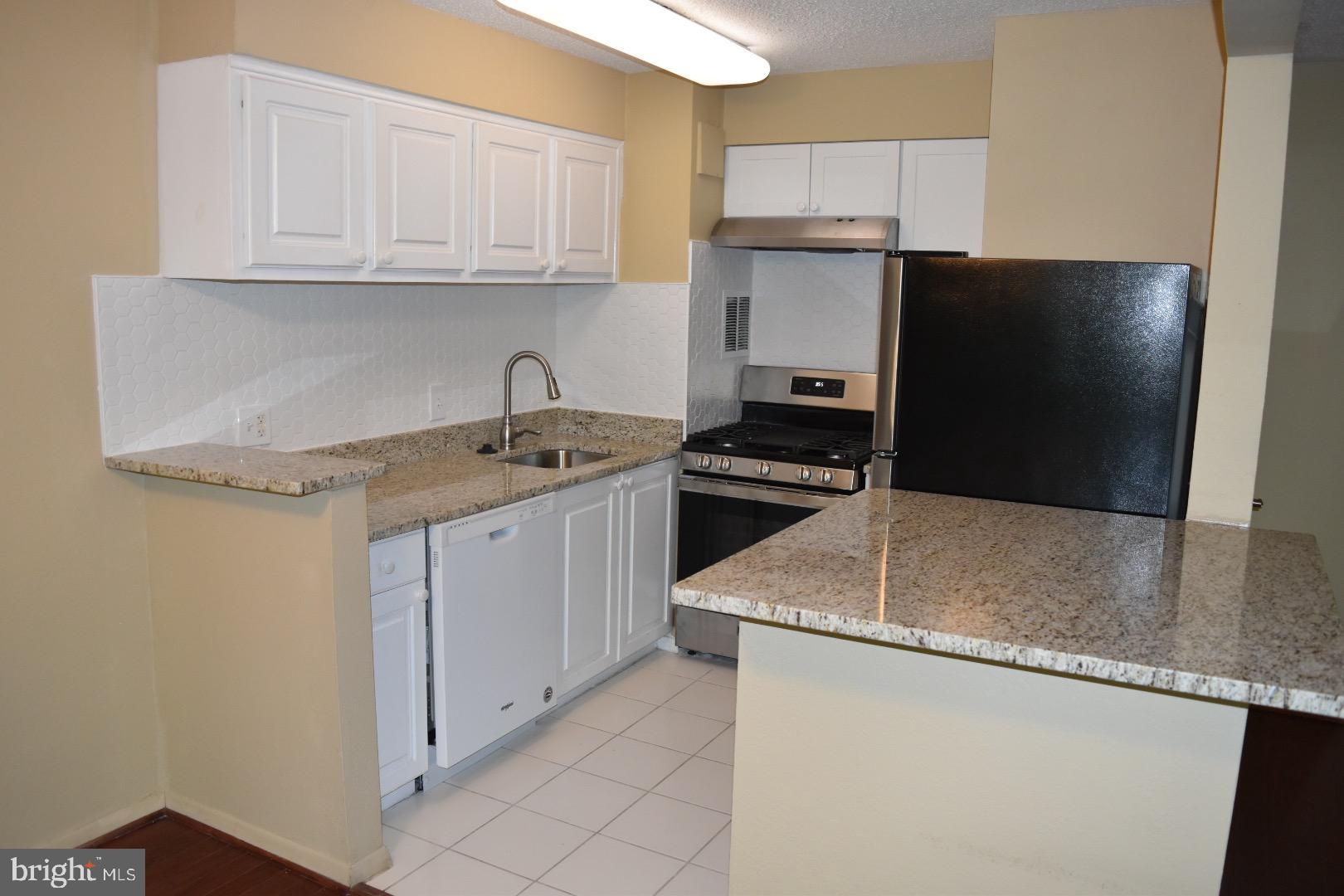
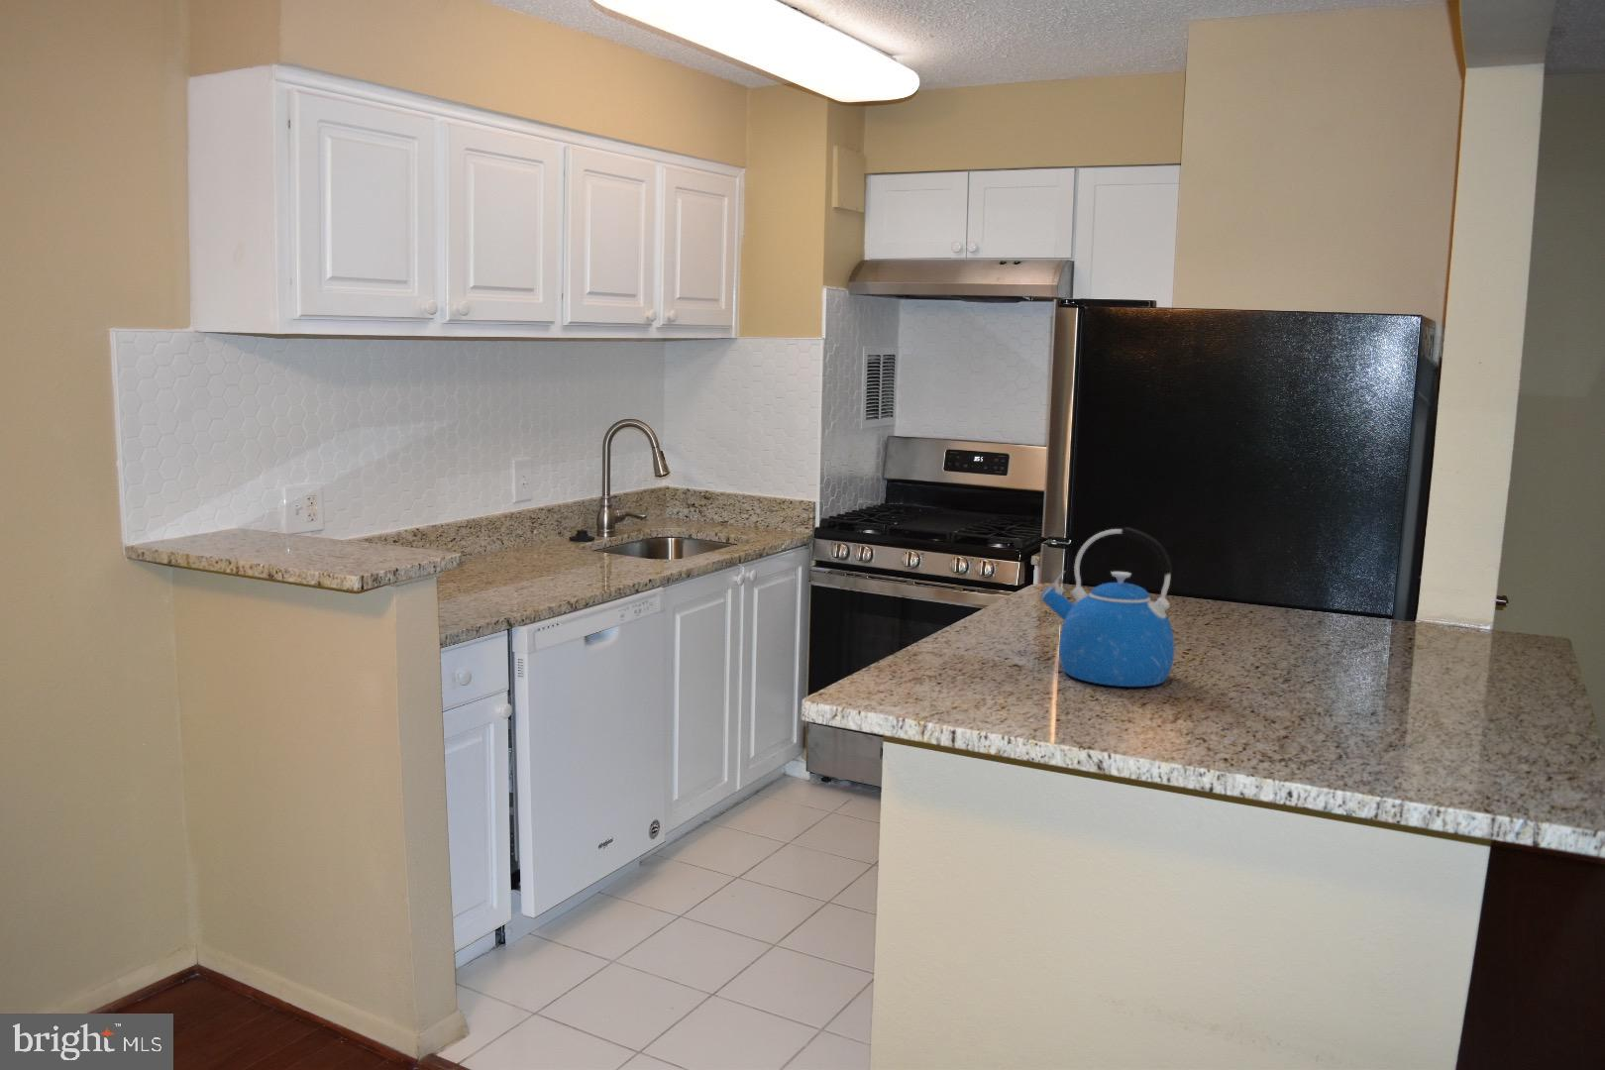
+ kettle [1039,527,1175,688]
